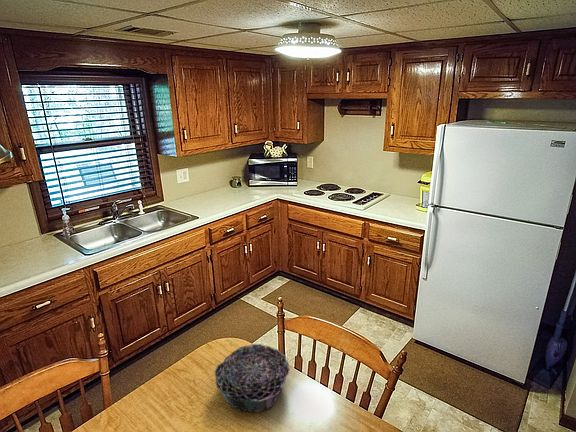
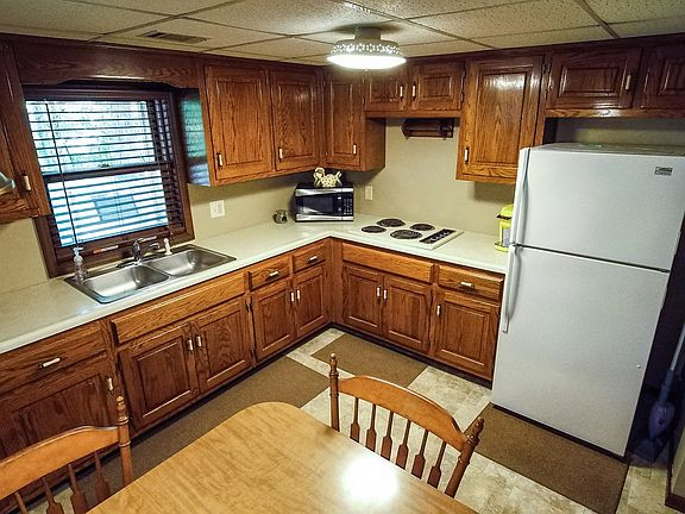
- decorative bowl [213,343,291,413]
